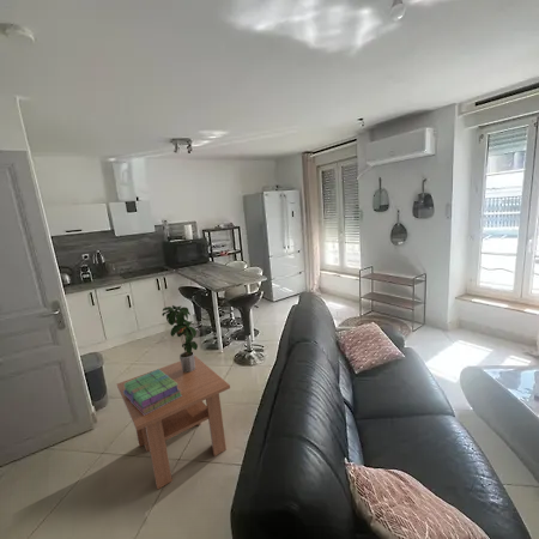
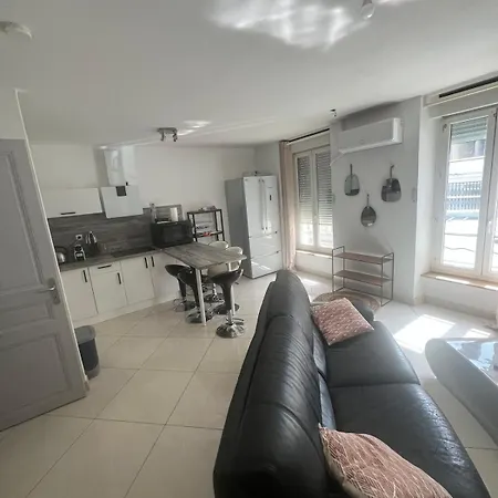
- coffee table [116,355,231,490]
- stack of books [123,368,182,416]
- potted plant [161,304,199,373]
